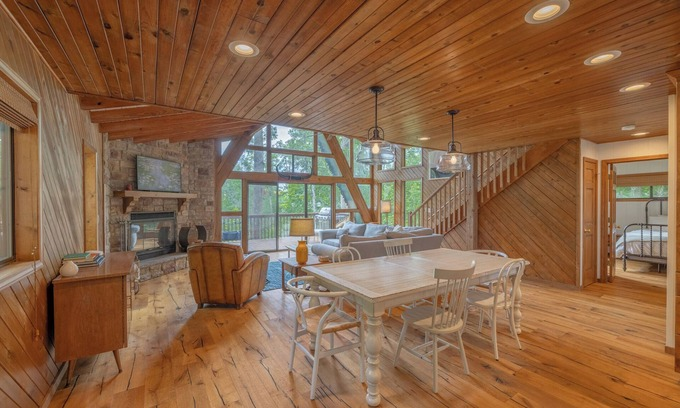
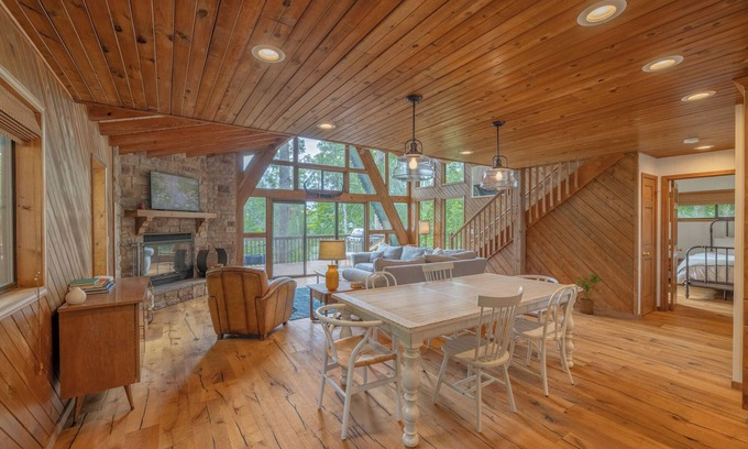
+ house plant [575,273,605,315]
